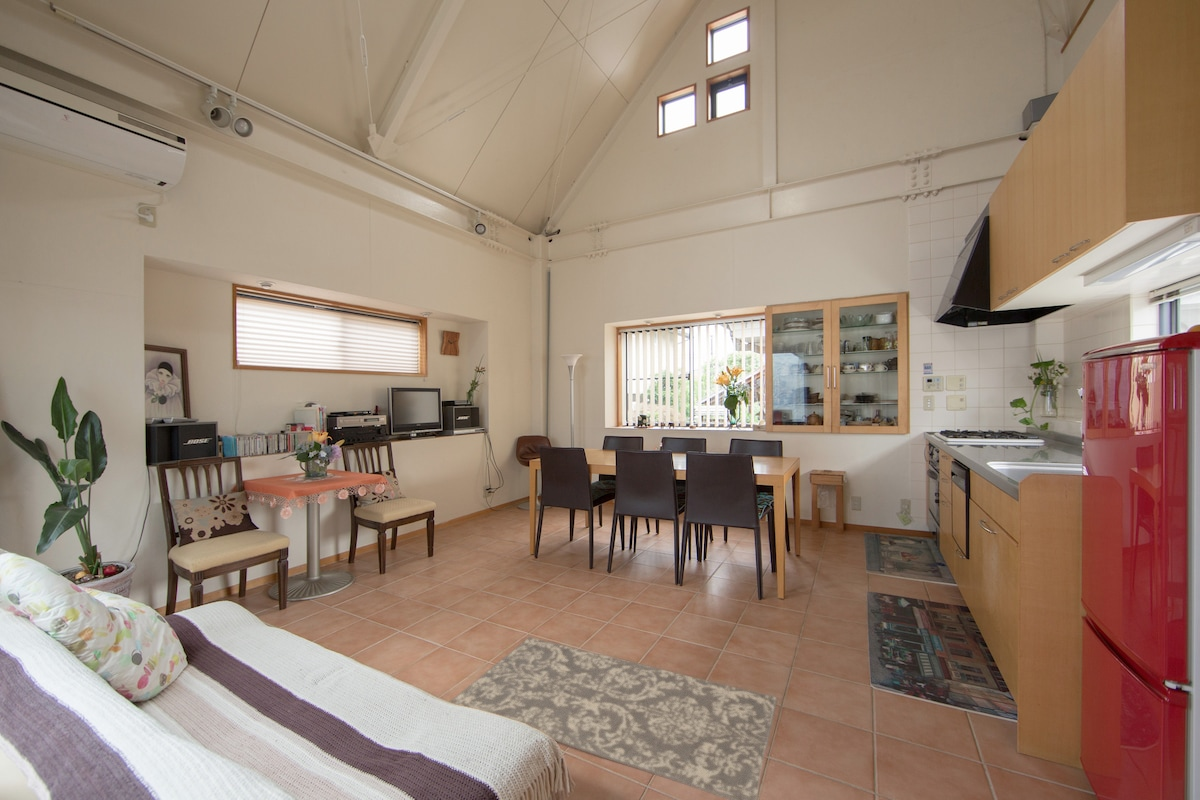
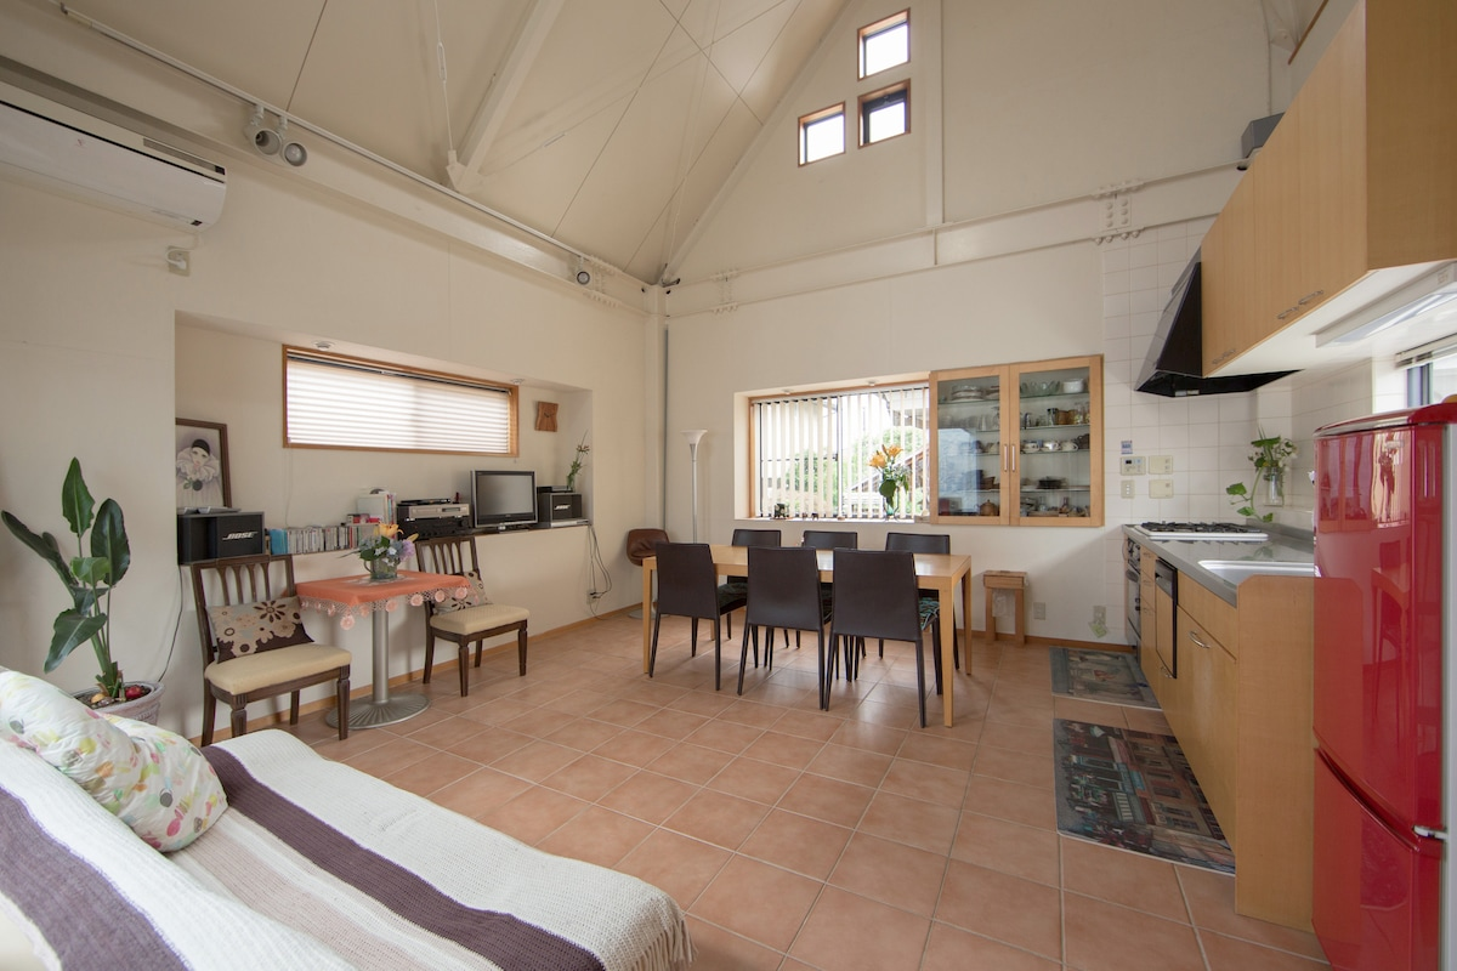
- rug [449,636,779,800]
